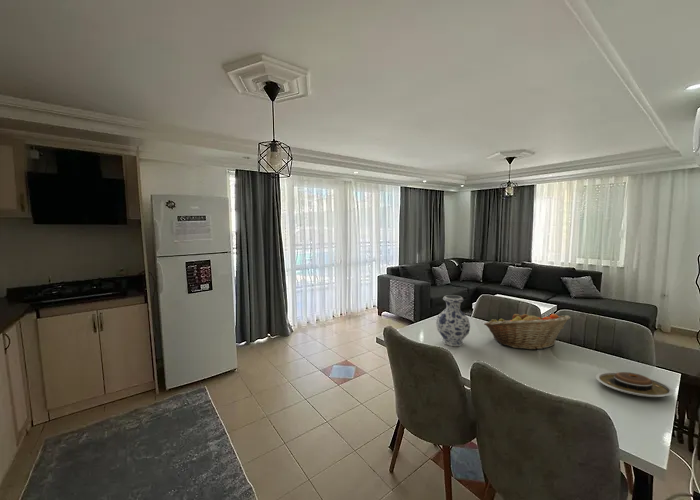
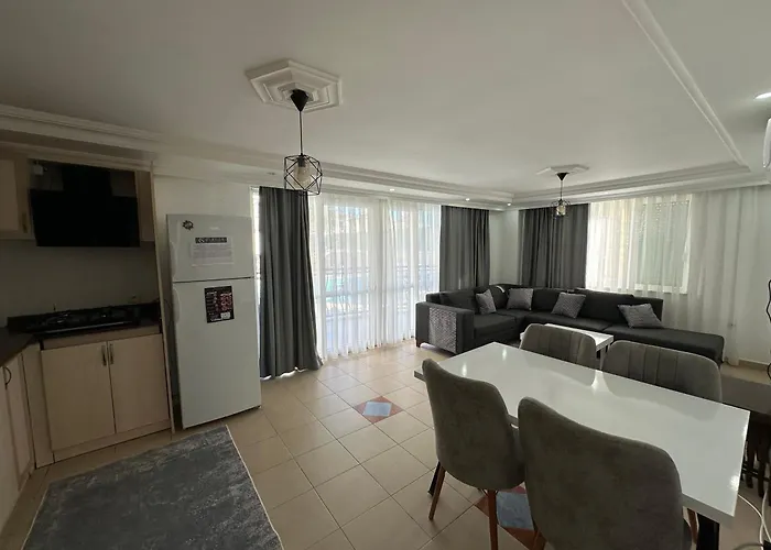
- fruit basket [483,311,572,351]
- plate [595,371,675,398]
- vase [435,294,471,347]
